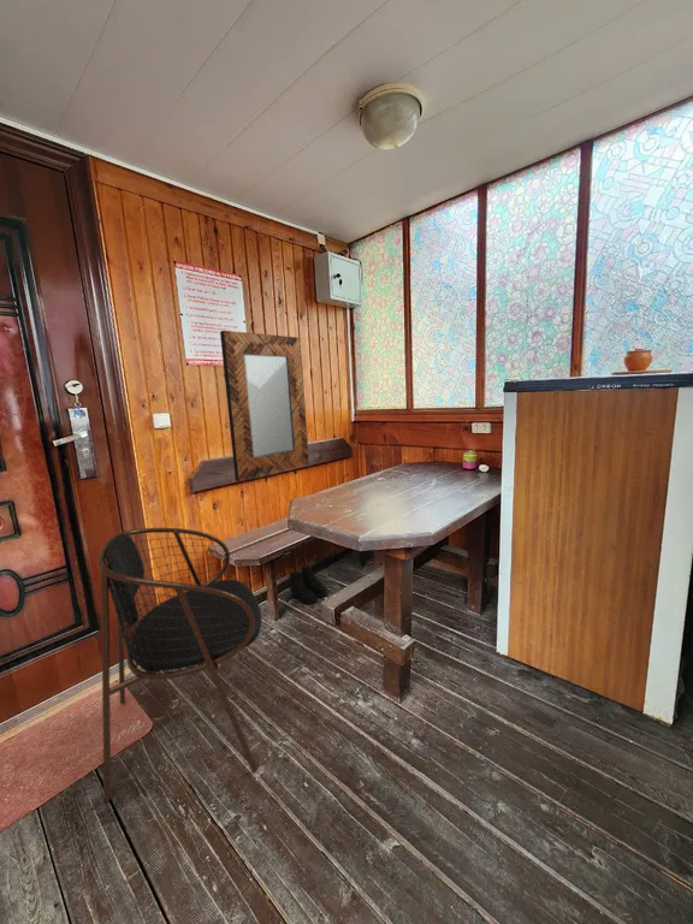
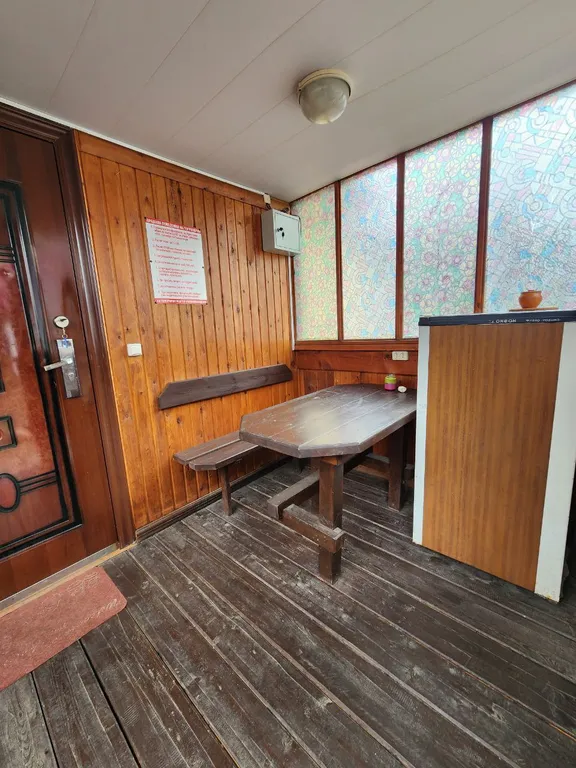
- dining chair [96,527,262,802]
- boots [288,564,328,605]
- home mirror [219,330,309,482]
